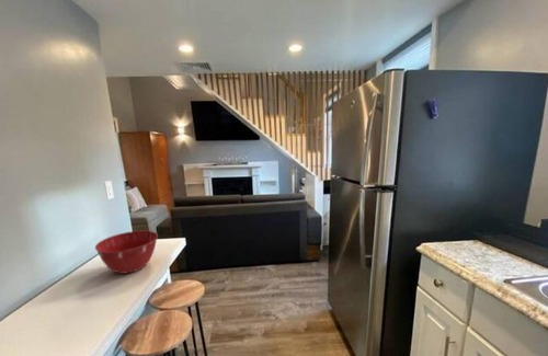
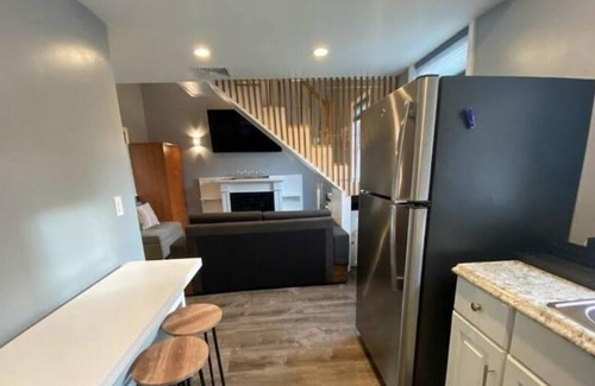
- mixing bowl [94,230,159,275]
